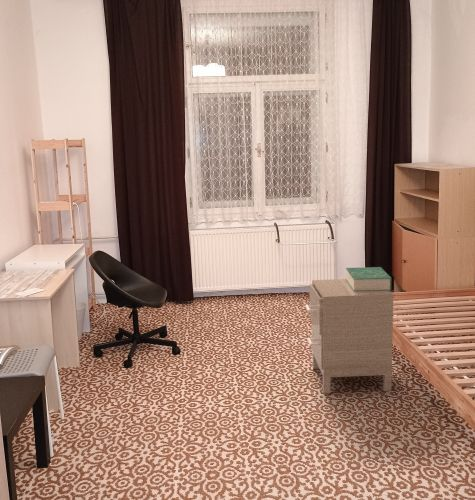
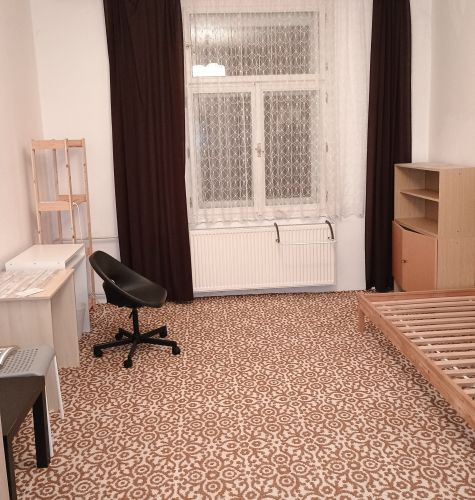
- nightstand [304,278,394,395]
- book [345,266,392,292]
